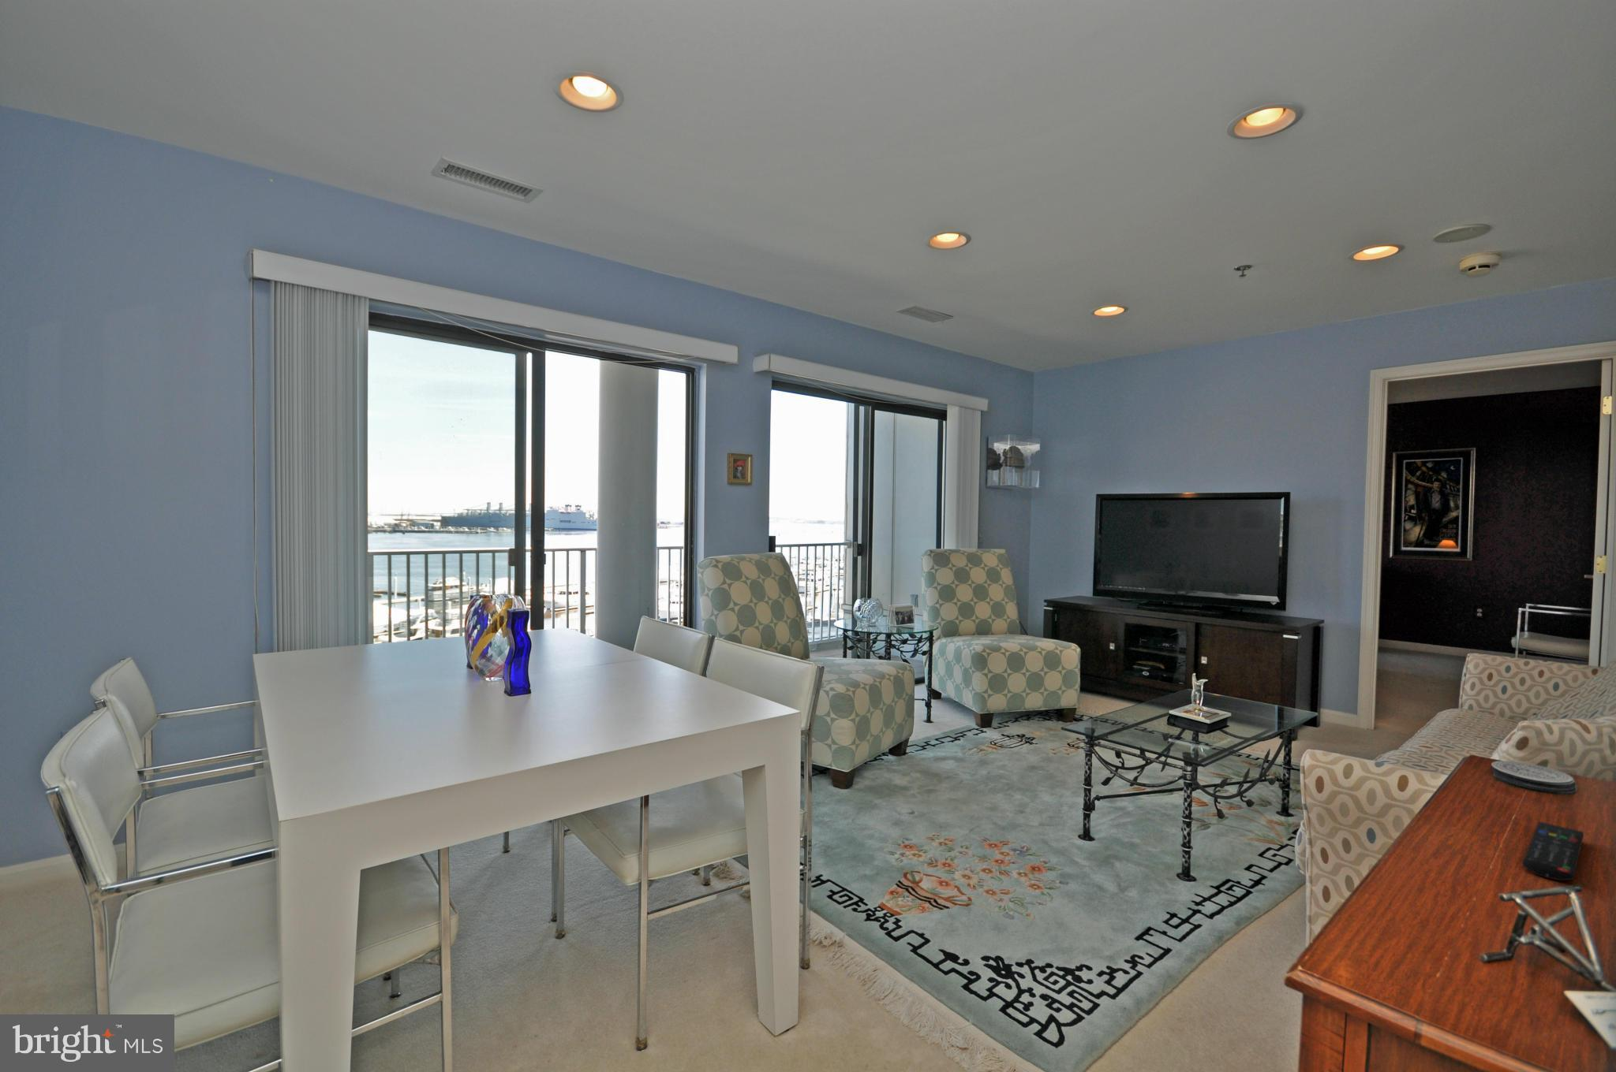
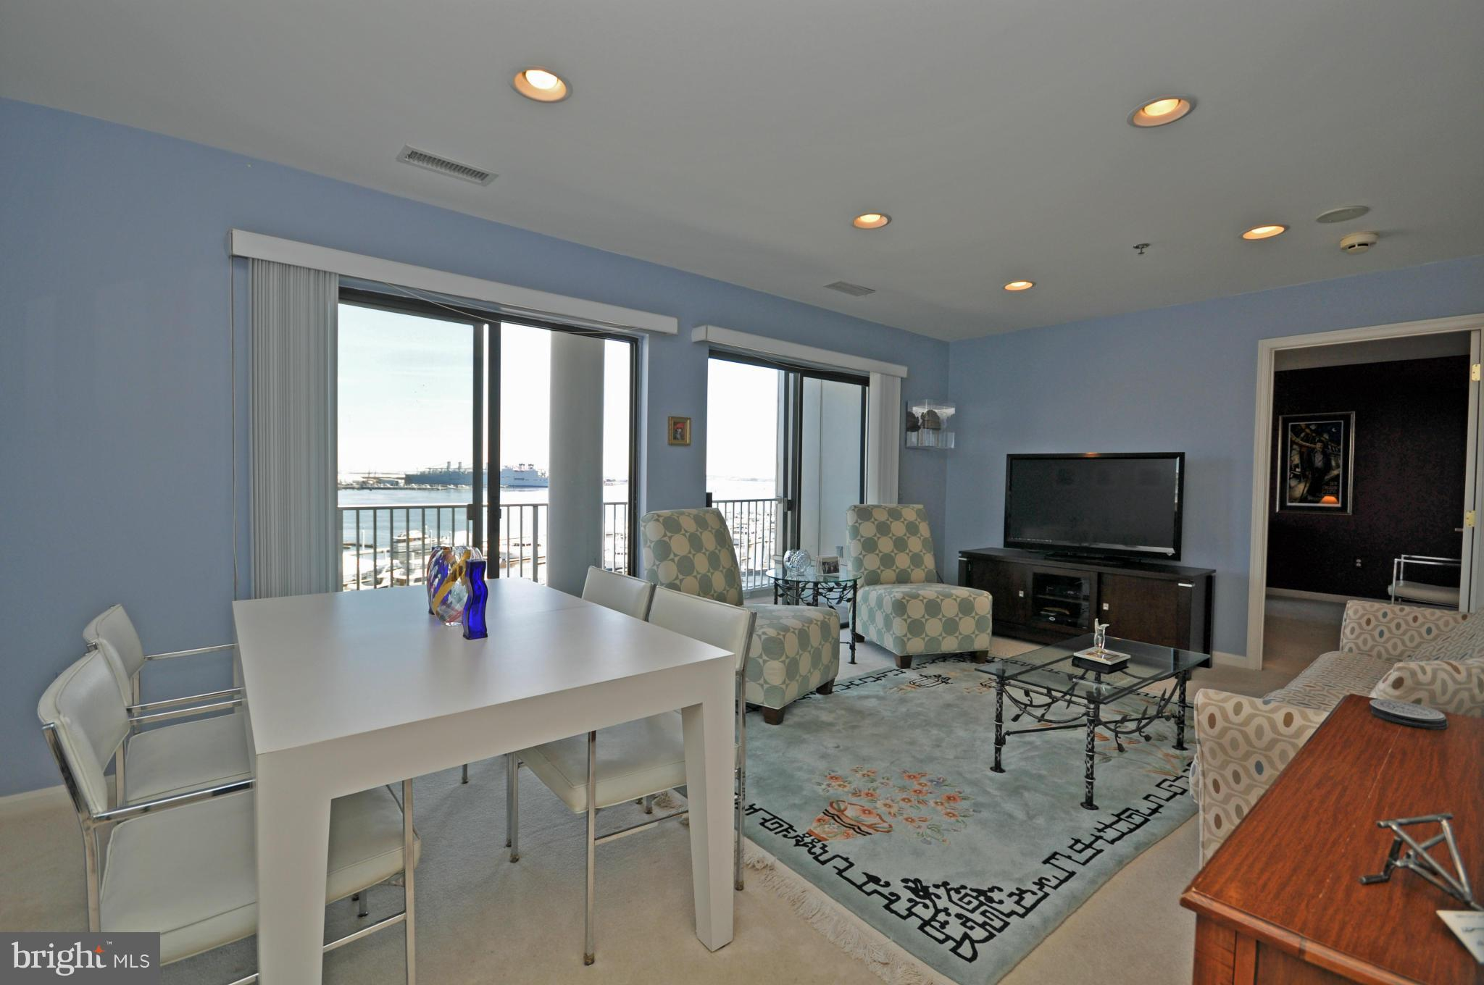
- remote control [1521,821,1585,882]
